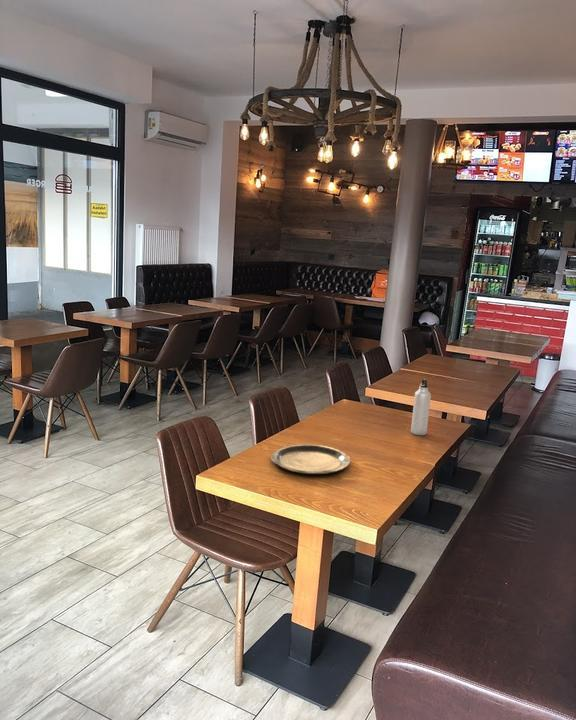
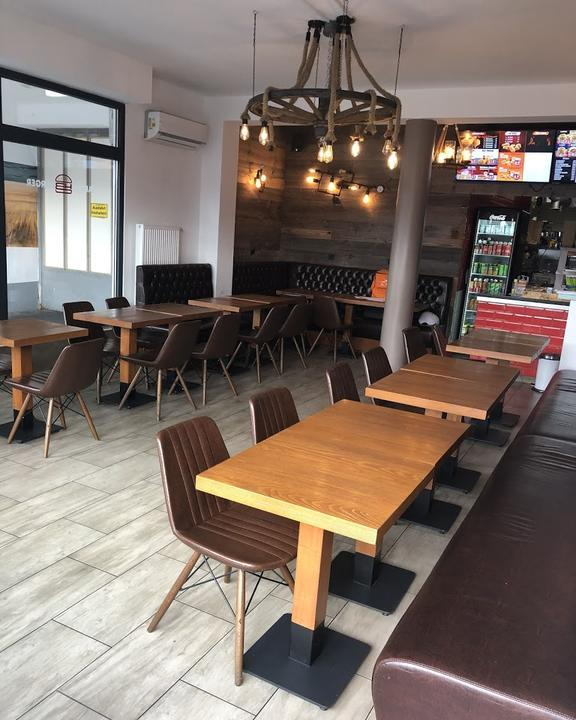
- water bottle [410,378,432,436]
- plate [270,443,352,475]
